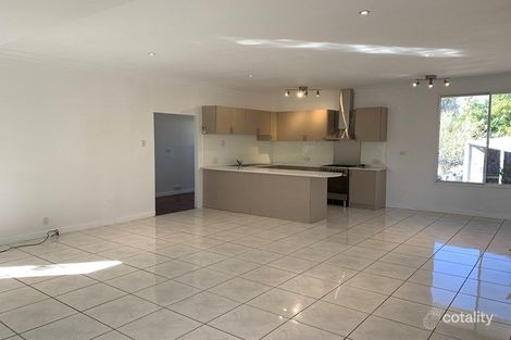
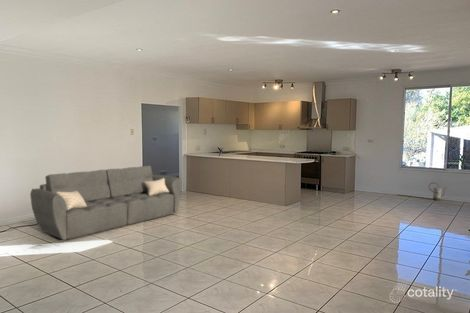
+ watering can [428,182,448,202]
+ sofa [29,165,183,241]
